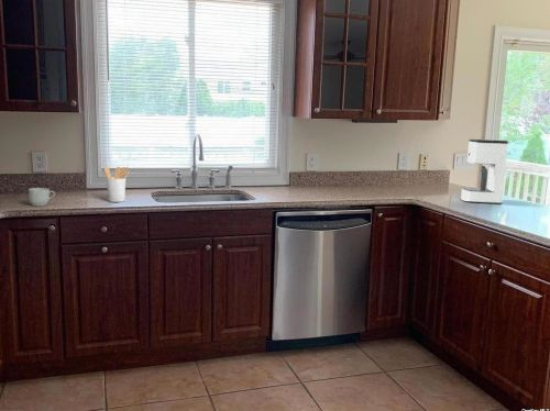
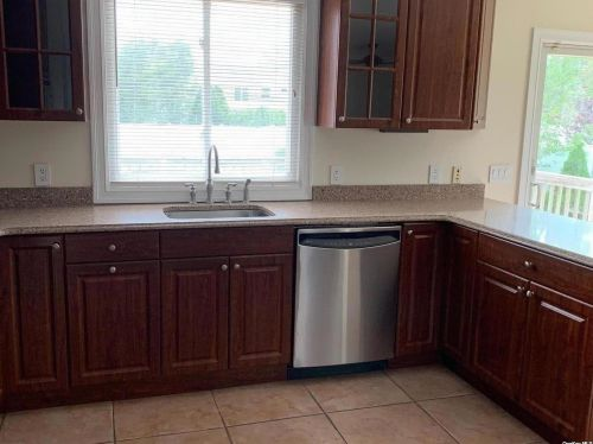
- utensil holder [103,165,130,203]
- mug [28,187,56,207]
- coffee maker [460,138,509,204]
